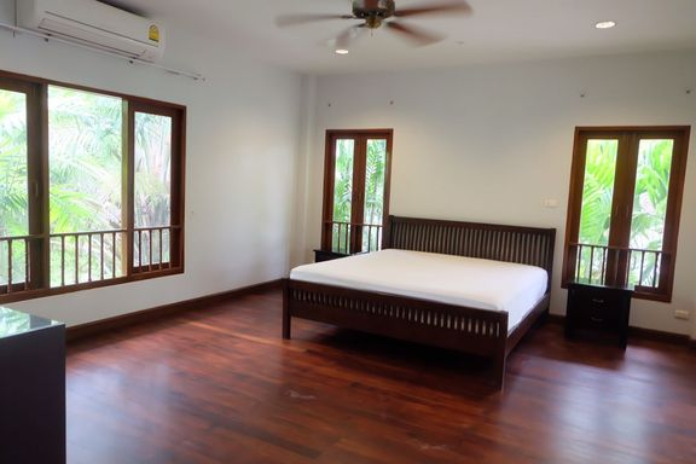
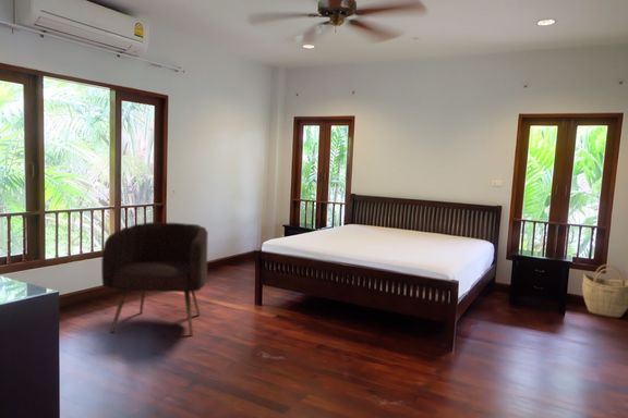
+ woven basket [581,263,628,319]
+ armchair [100,221,209,336]
